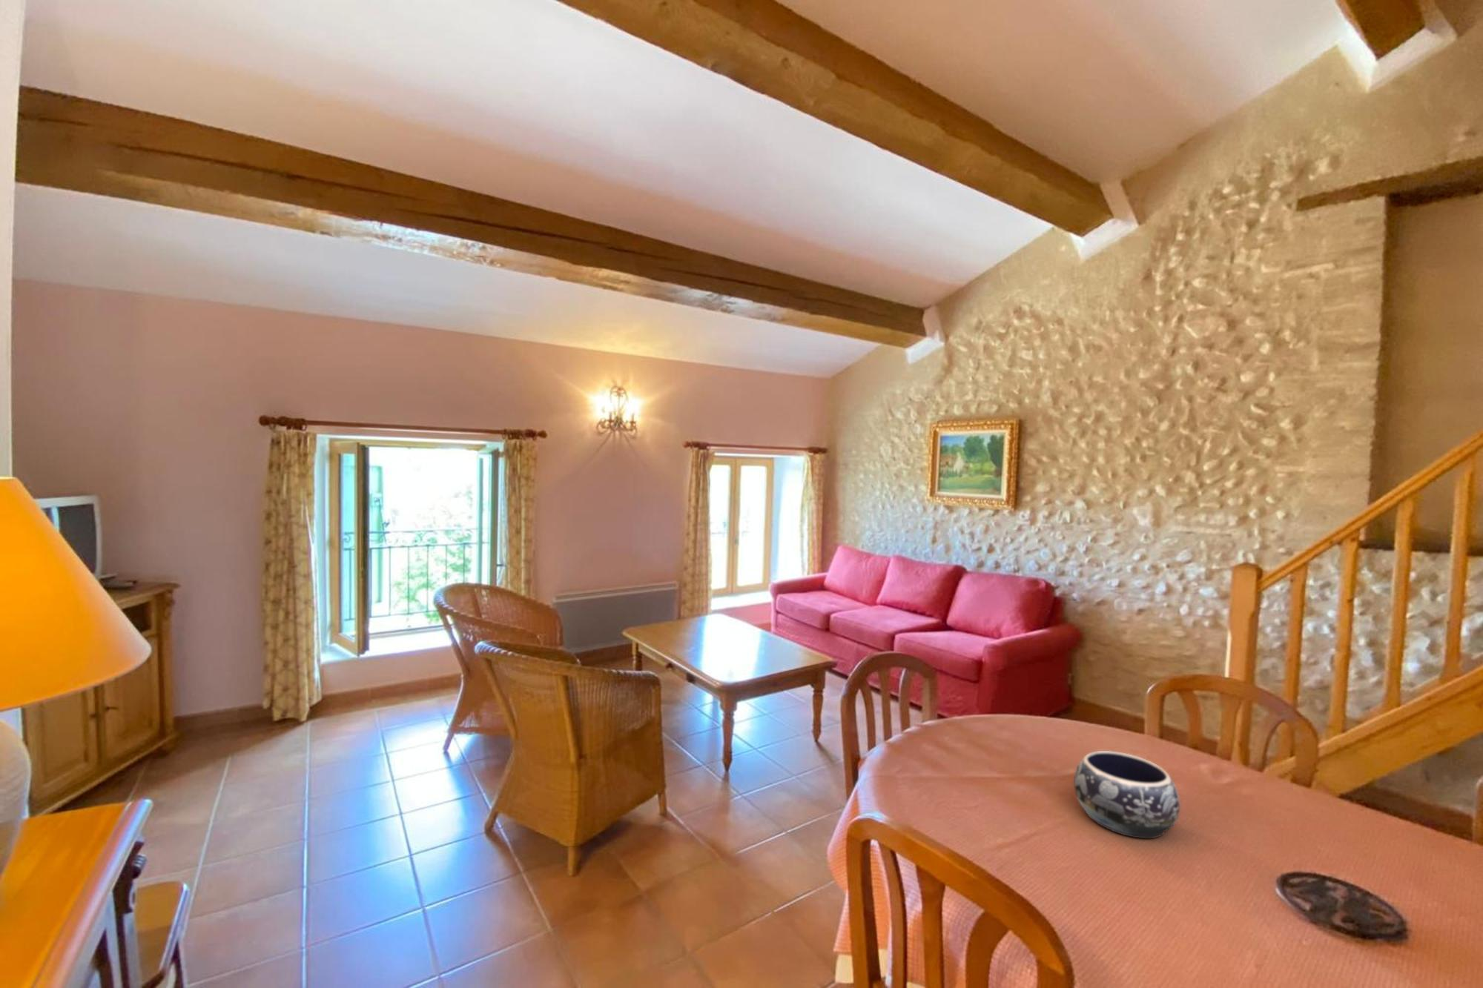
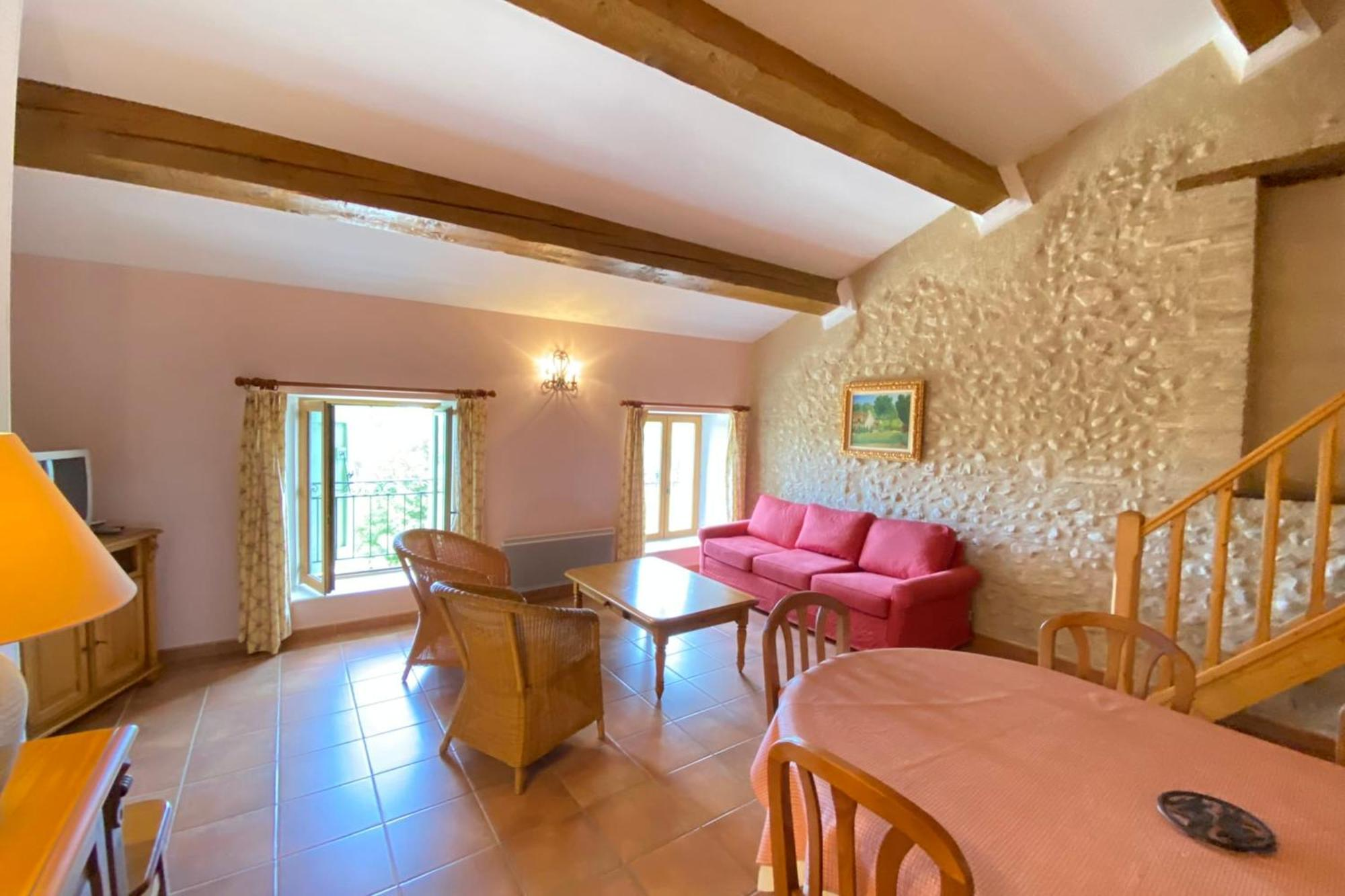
- decorative bowl [1073,750,1181,839]
